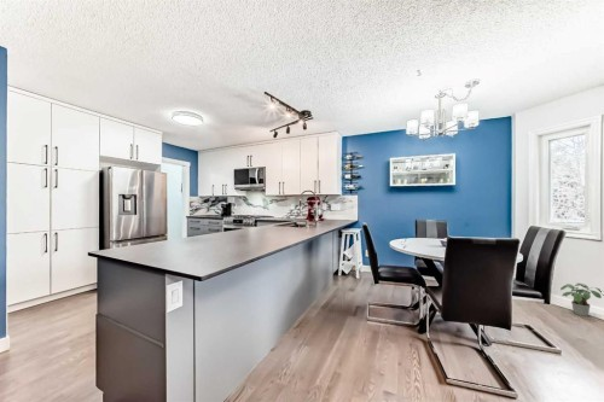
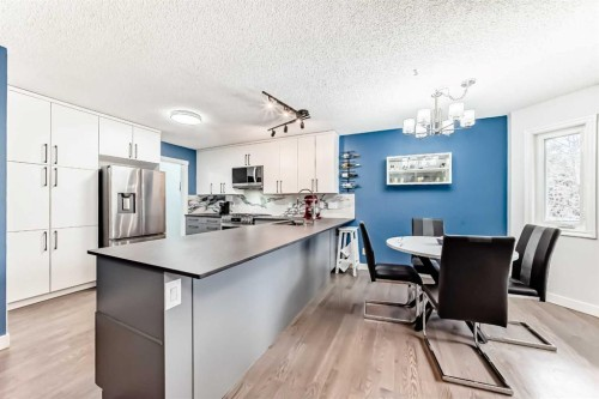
- potted plant [559,282,604,317]
